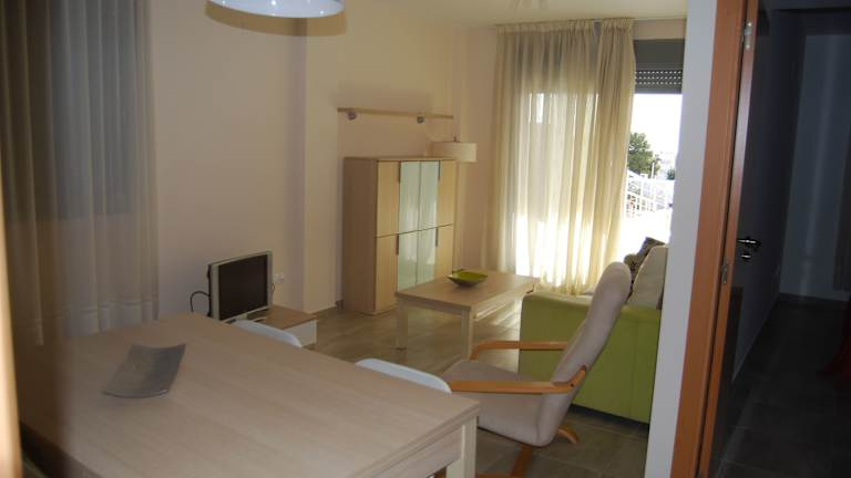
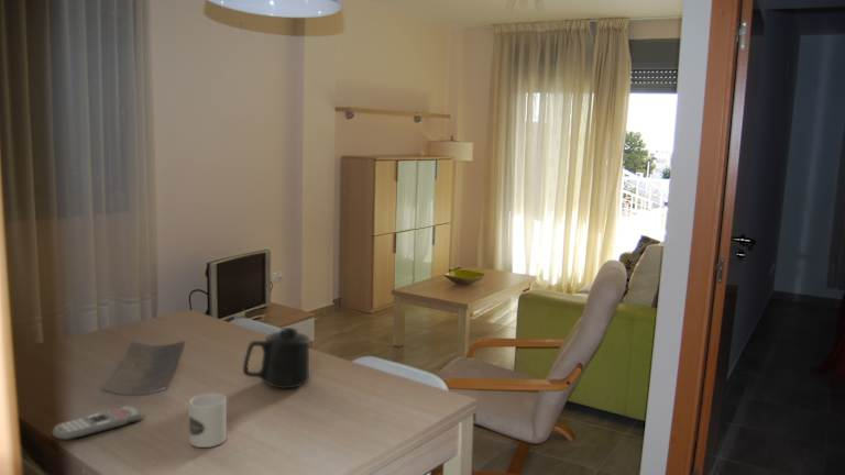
+ mug [187,393,228,449]
+ mug [242,327,312,390]
+ remote control [52,404,144,441]
